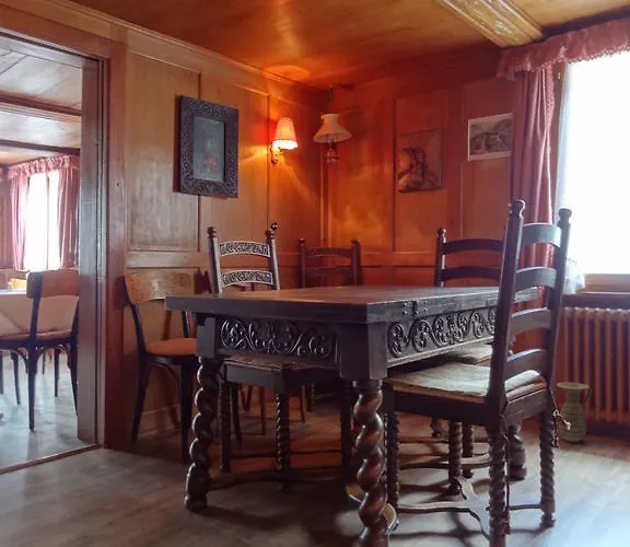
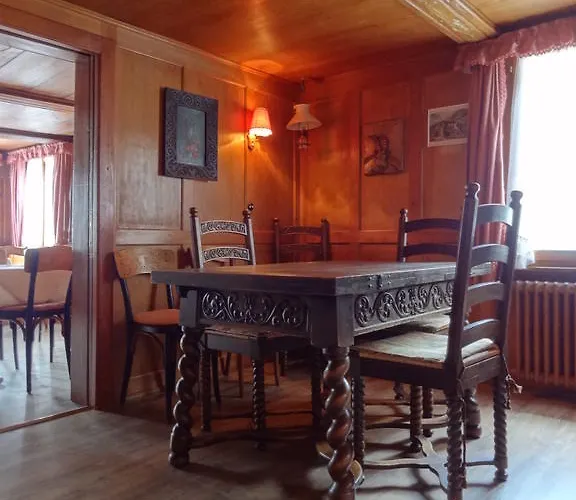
- ceramic jug [556,382,593,443]
